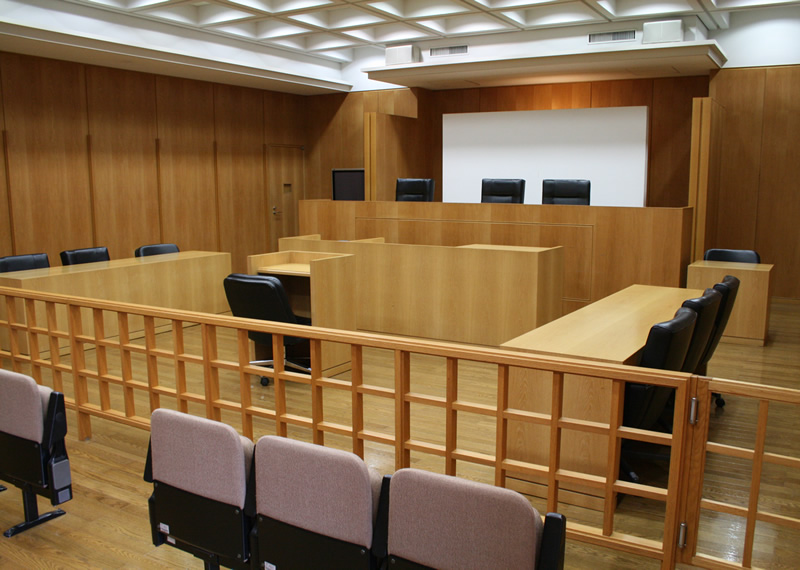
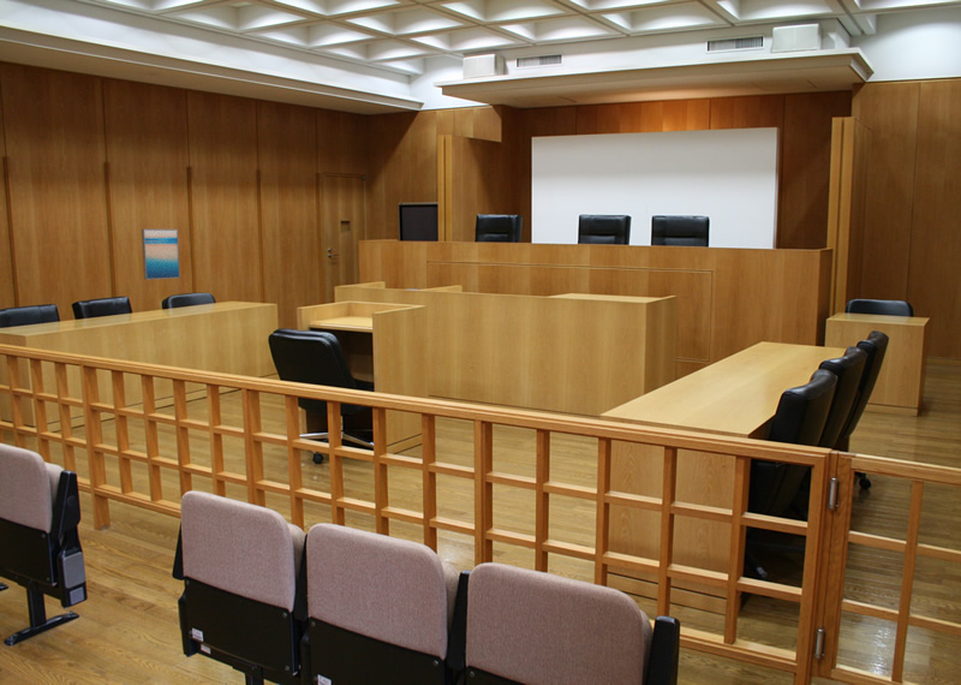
+ wall art [141,228,181,281]
